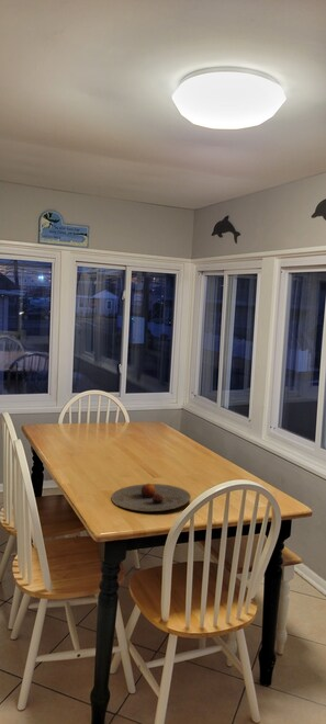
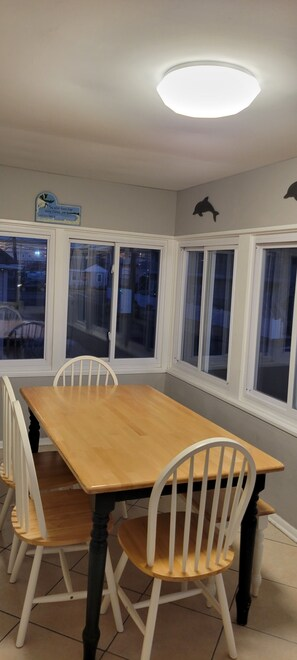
- plate [110,483,192,512]
